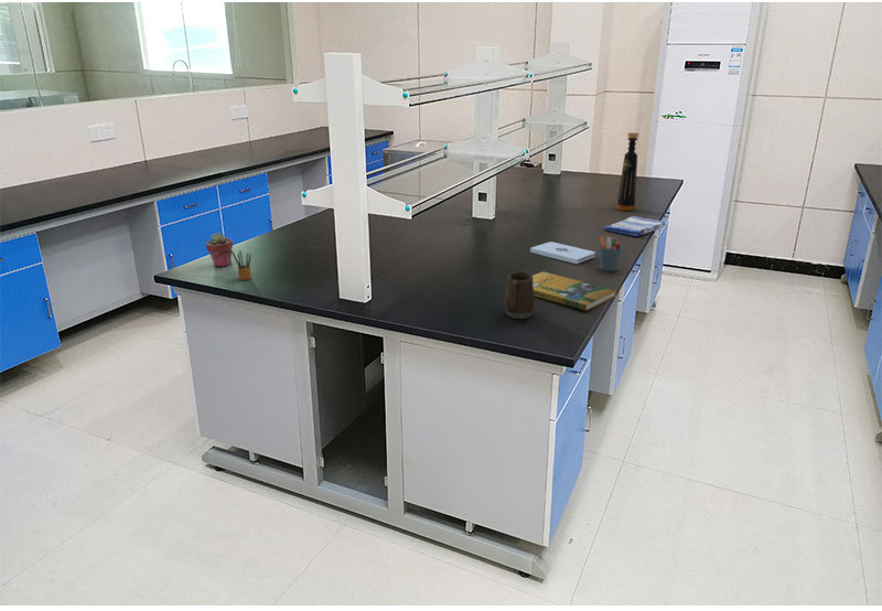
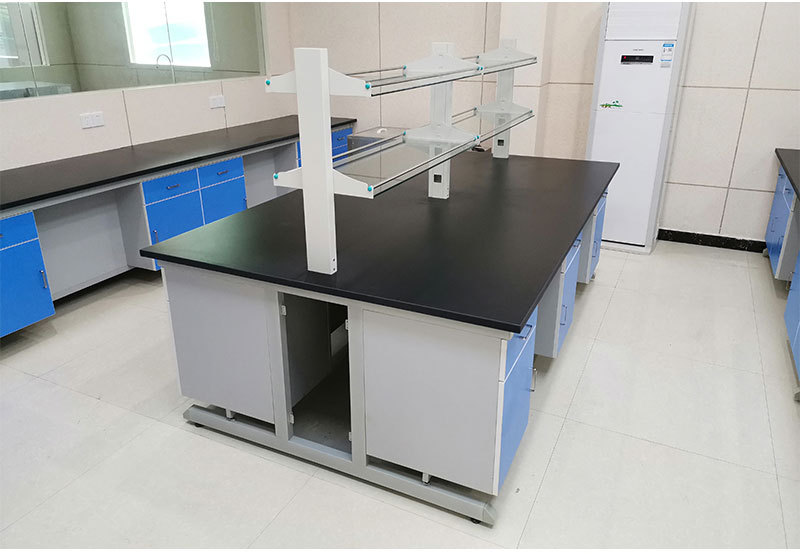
- bottle [616,131,641,212]
- dish towel [603,215,667,237]
- notepad [529,240,596,265]
- pen holder [598,235,623,272]
- mug [503,270,536,320]
- pencil box [232,249,252,281]
- booklet [533,270,617,312]
- potted succulent [205,232,234,268]
